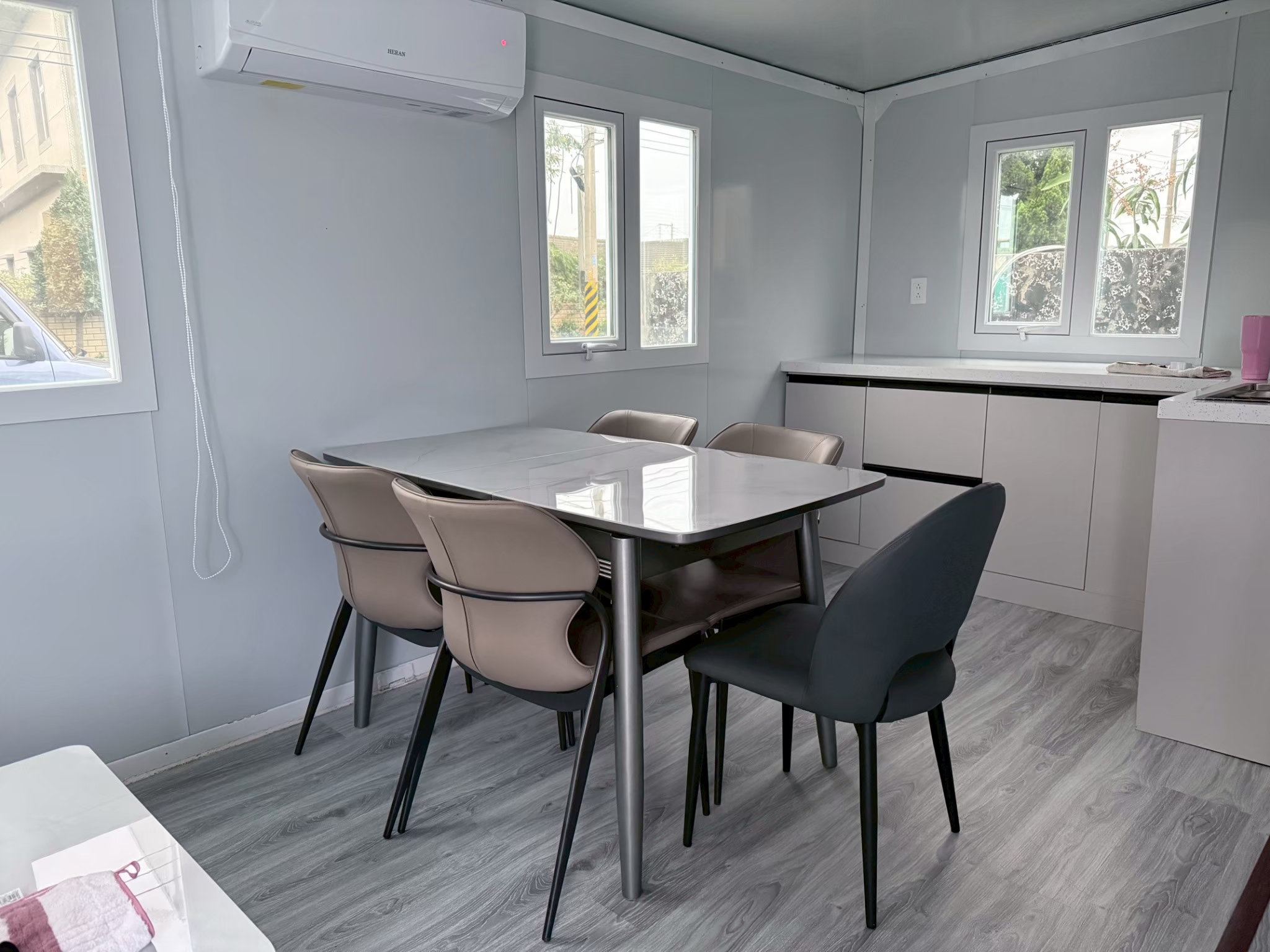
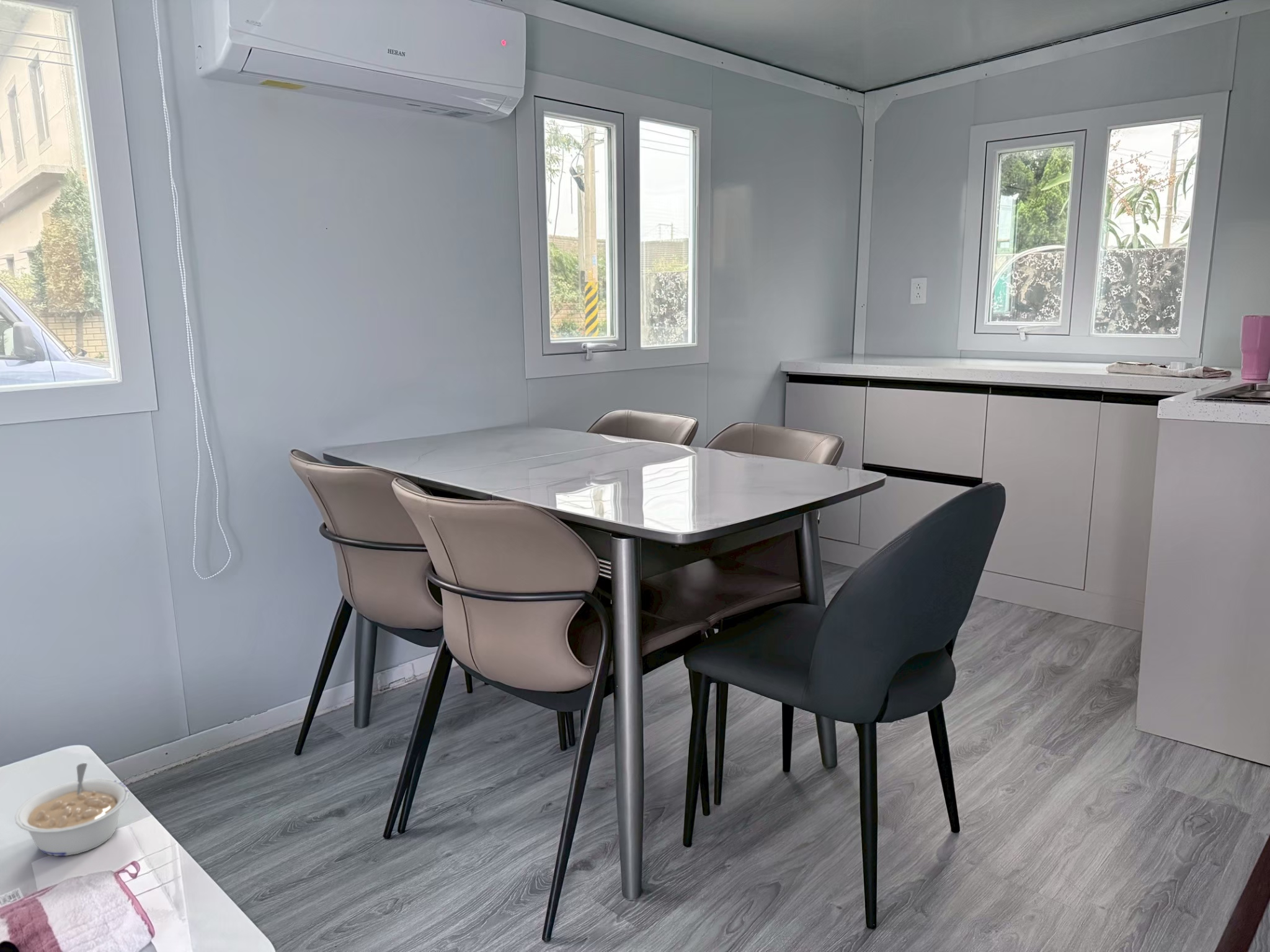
+ legume [14,762,130,857]
